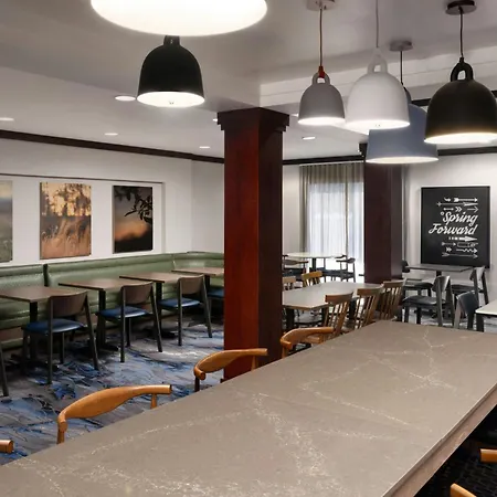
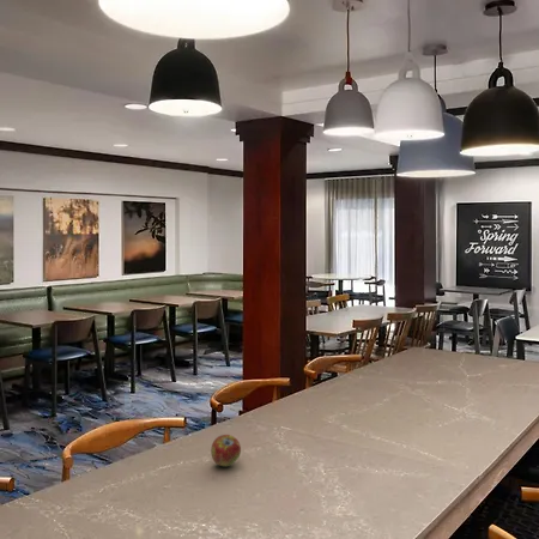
+ fruit [210,434,242,467]
